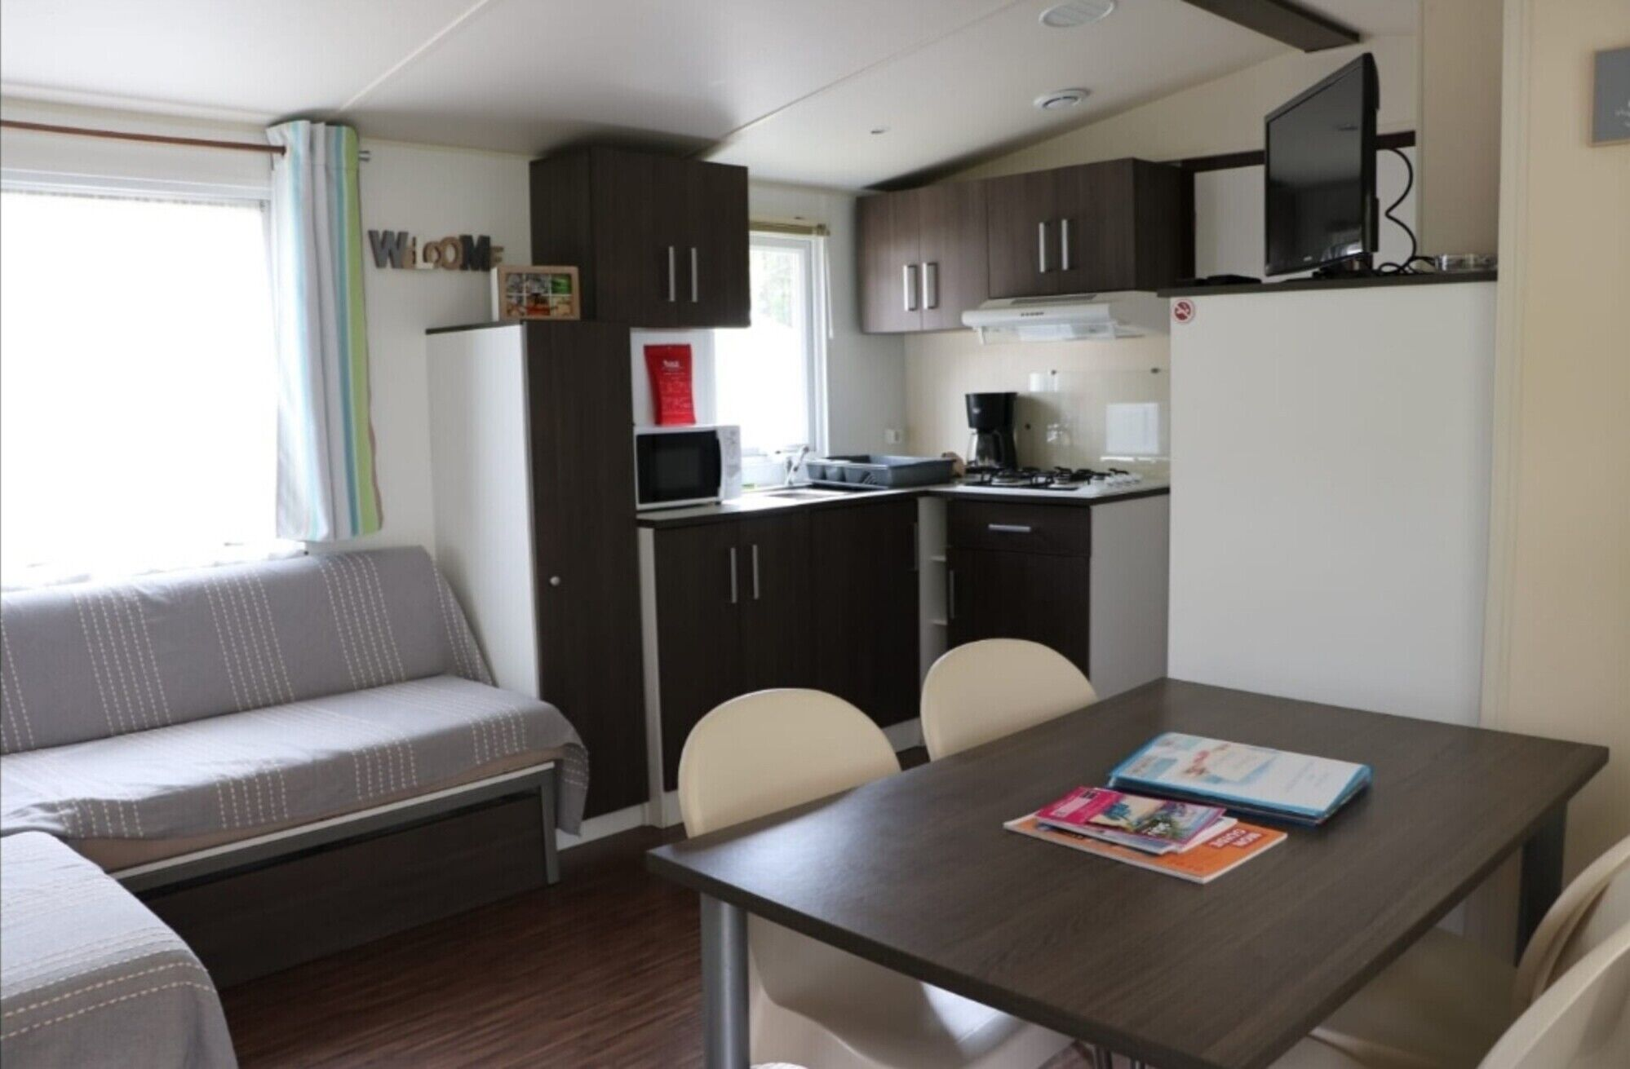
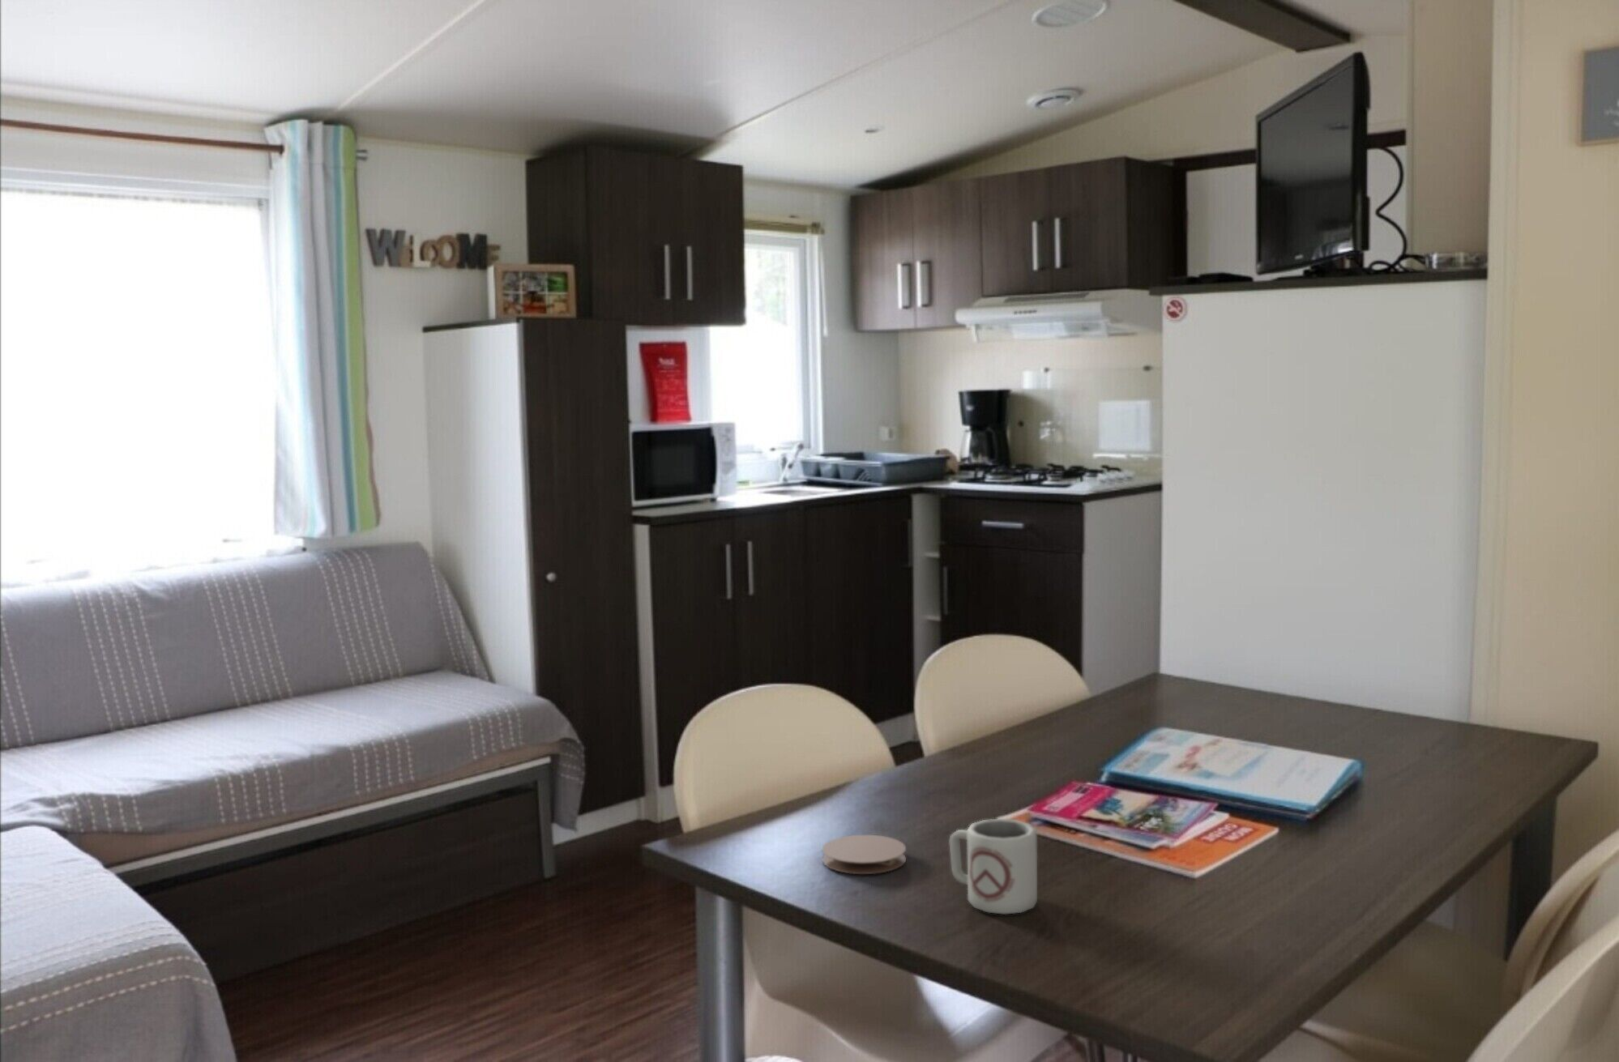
+ cup [949,818,1038,915]
+ coaster [821,834,907,875]
